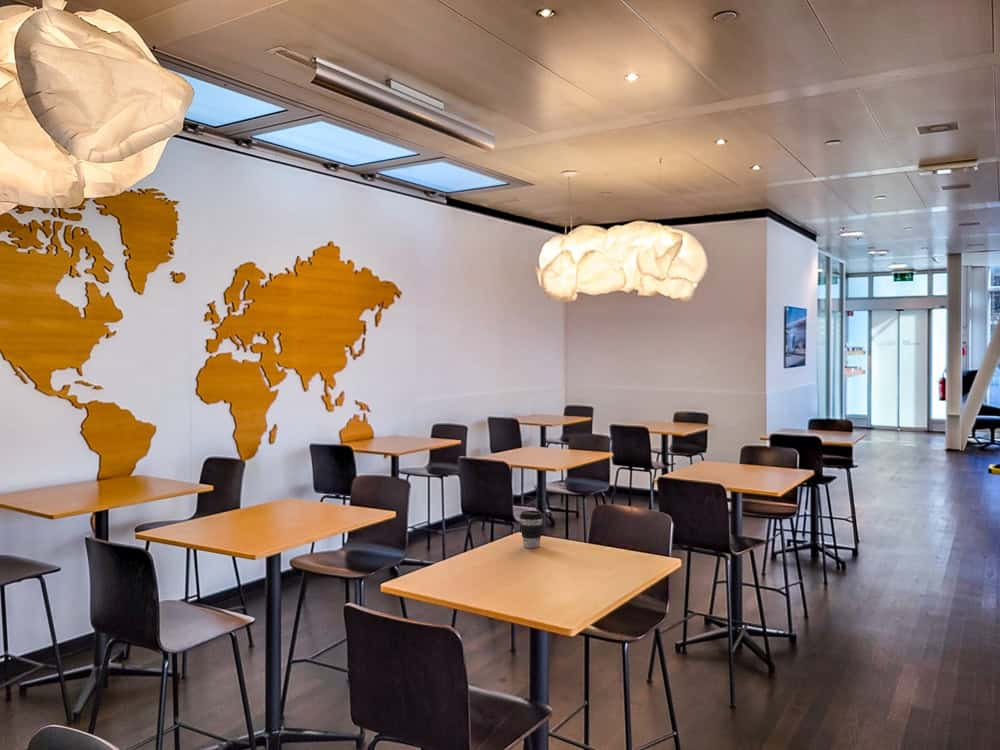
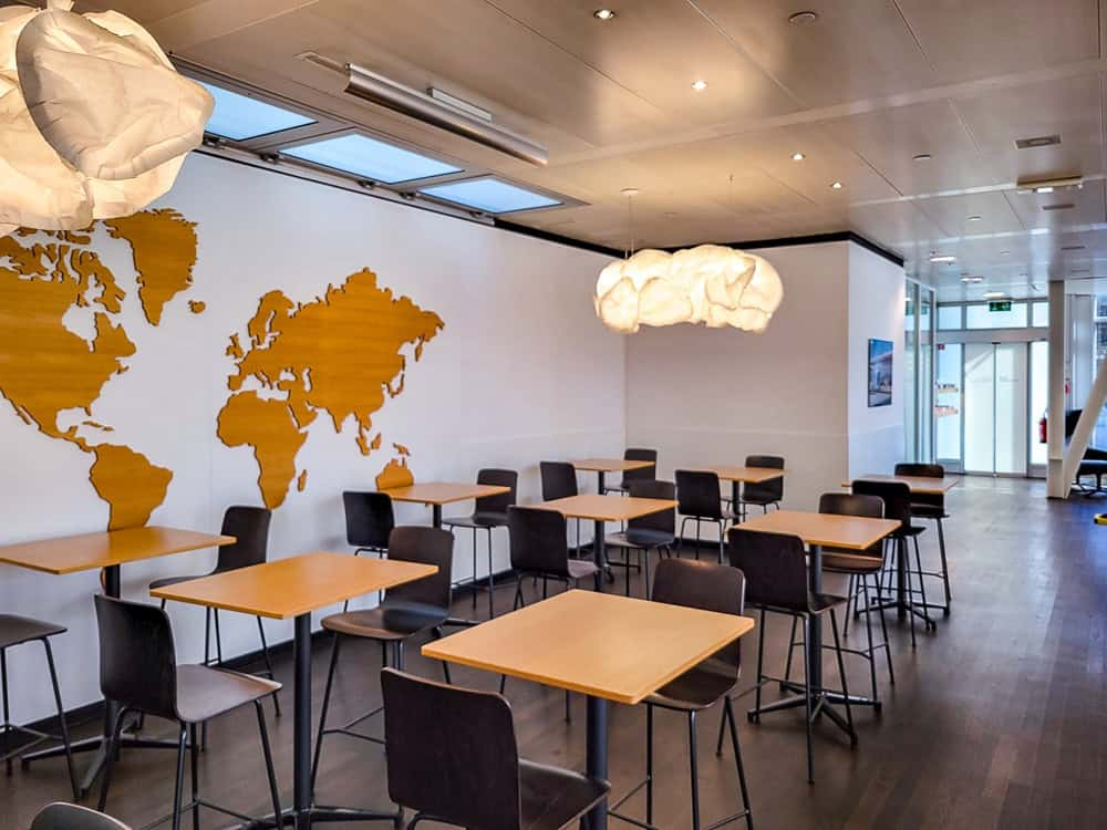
- coffee cup [519,510,544,549]
